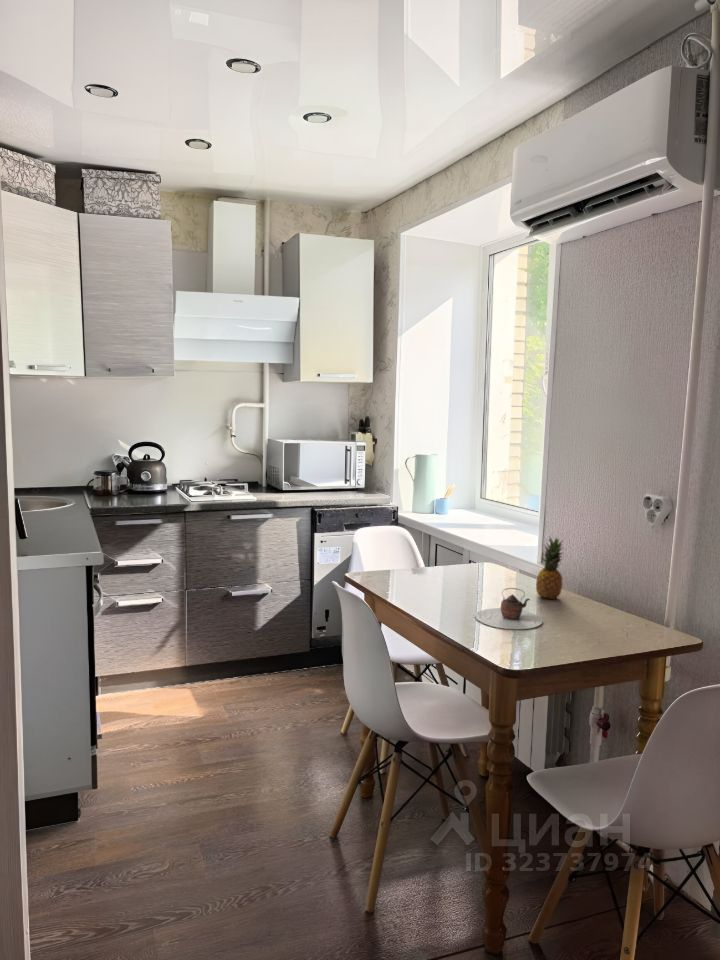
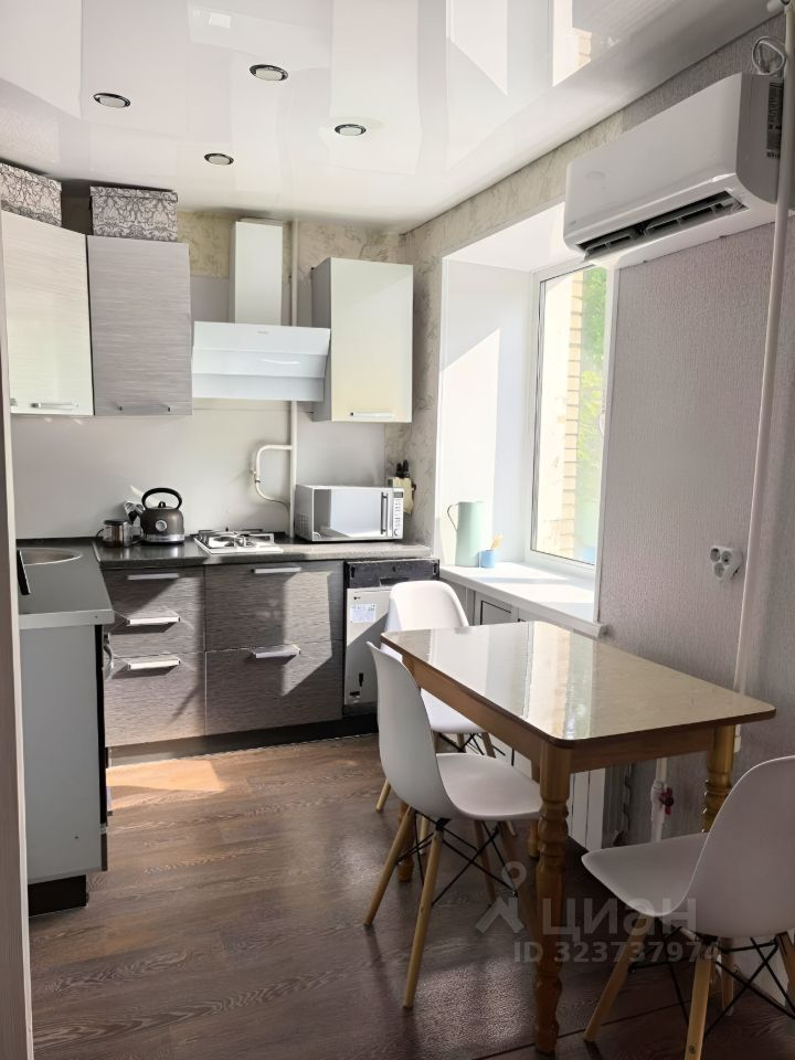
- fruit [535,535,565,600]
- teapot [474,587,543,630]
